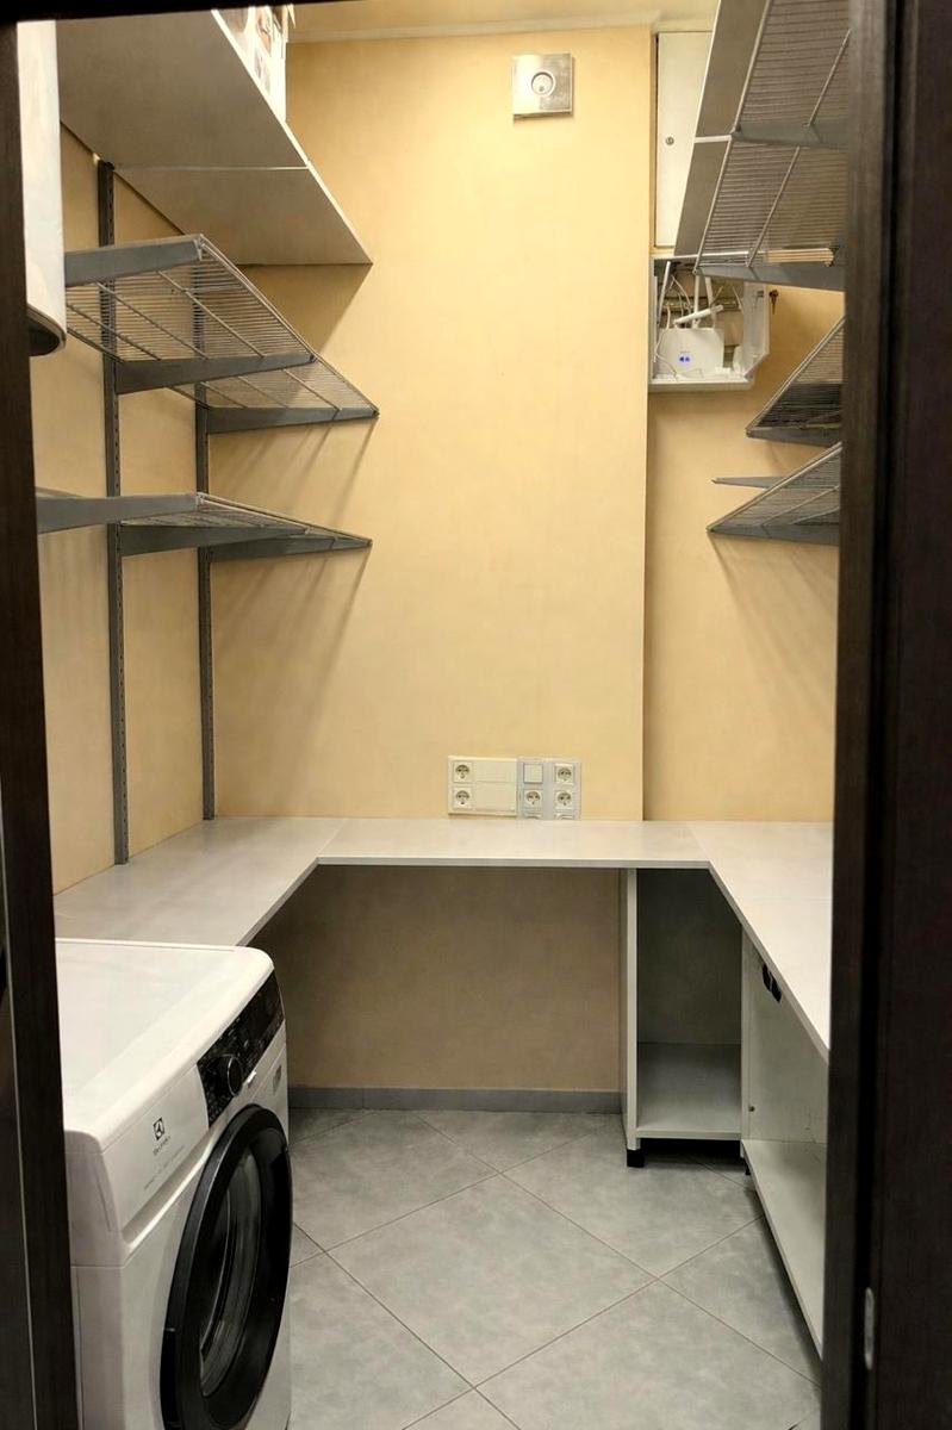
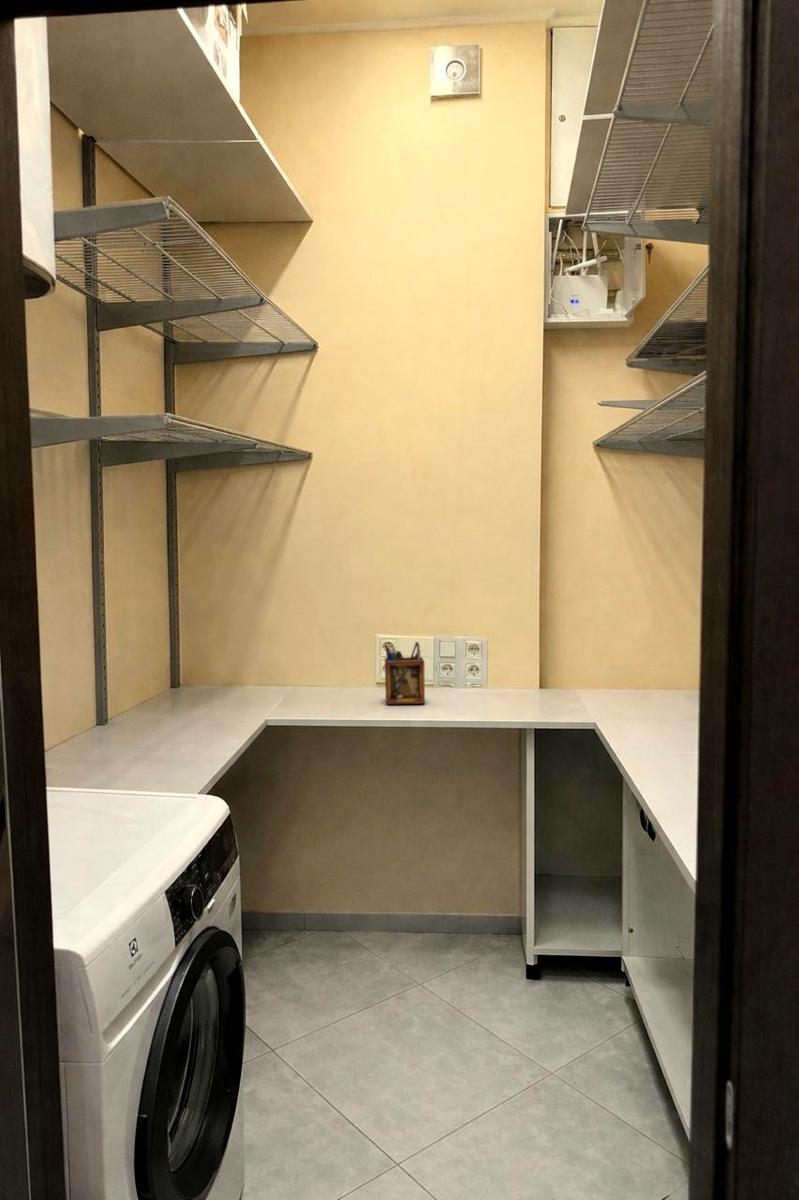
+ desk organizer [384,641,426,706]
